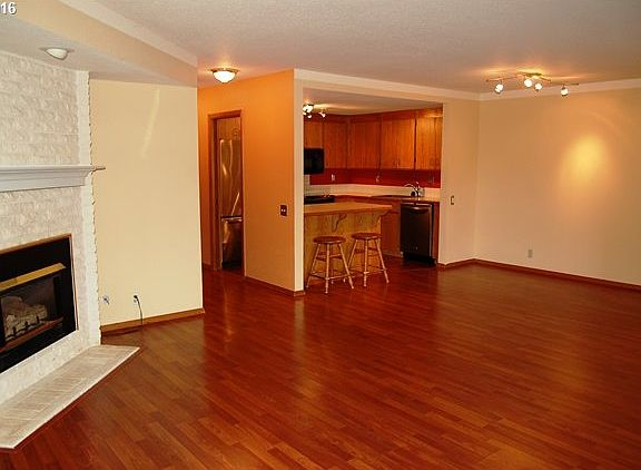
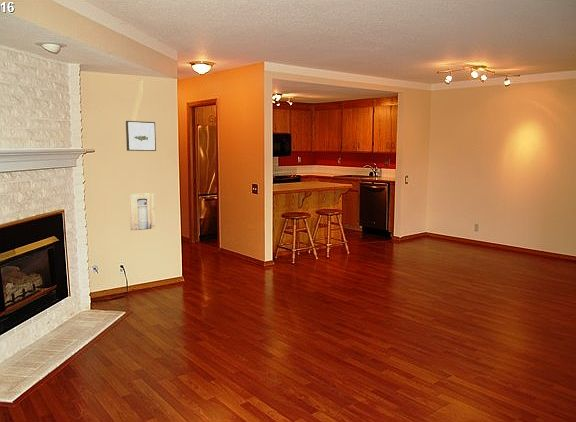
+ wall art [125,120,157,152]
+ wall art [128,192,156,231]
